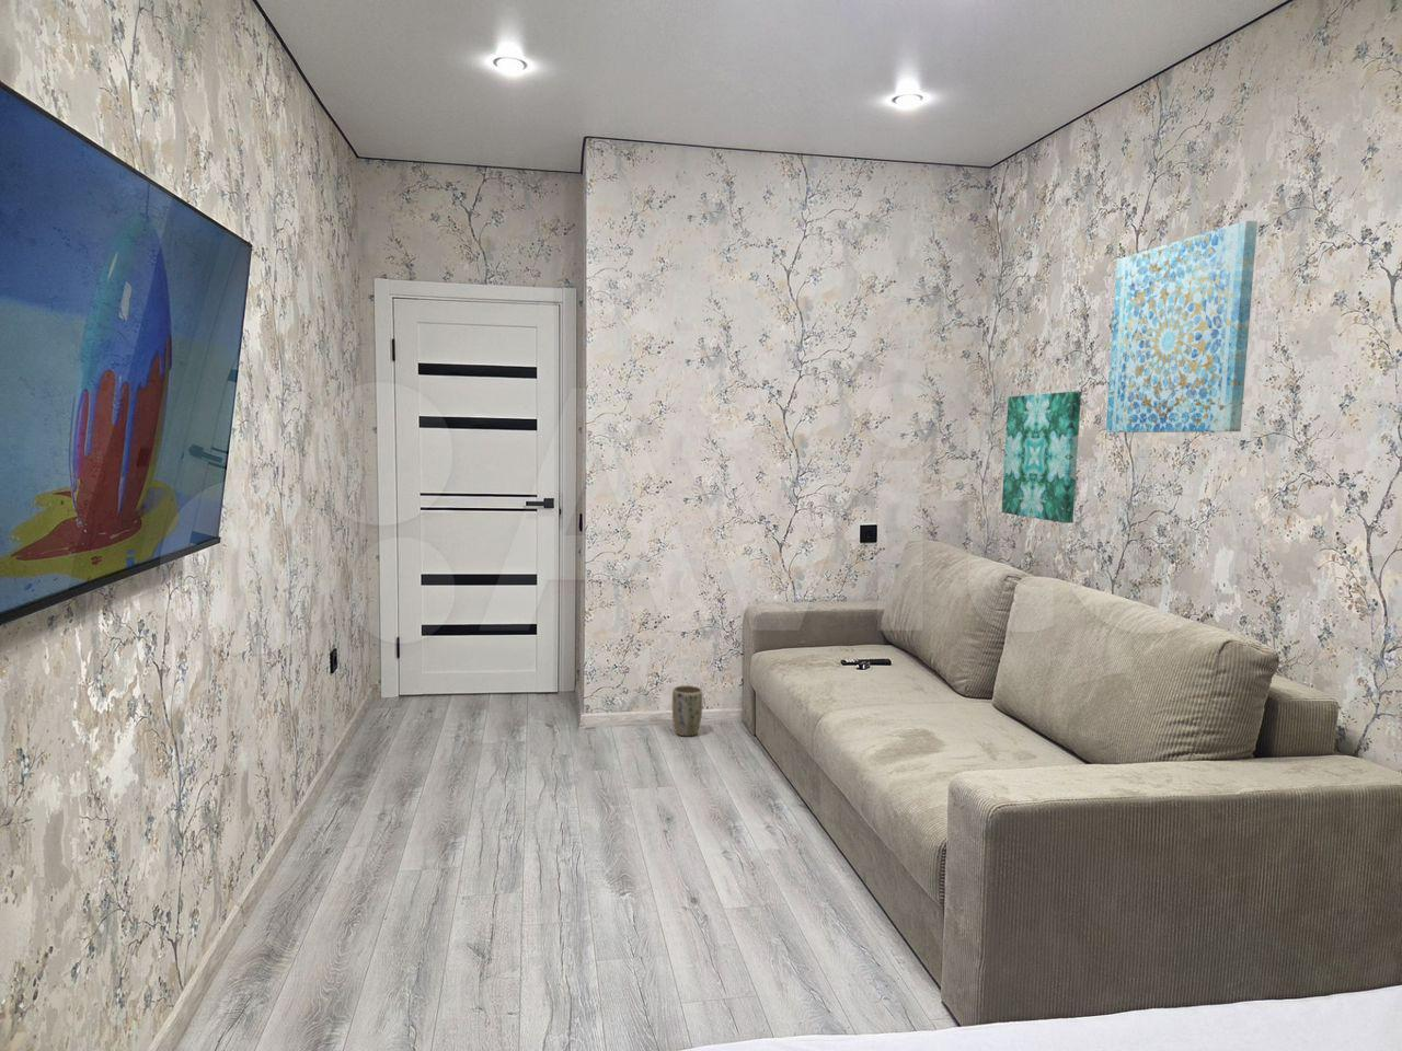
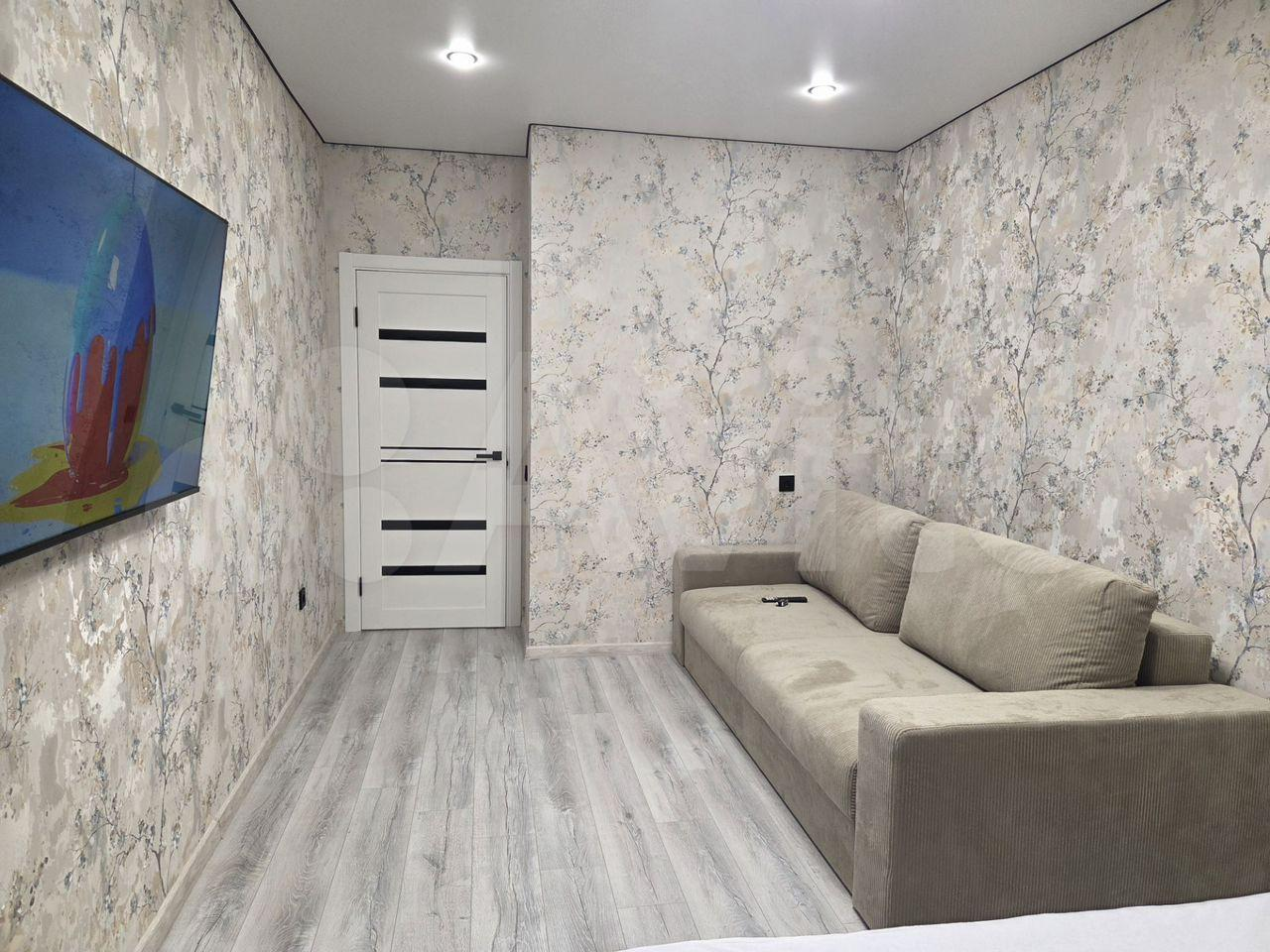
- wall art [1105,220,1258,434]
- plant pot [671,684,703,736]
- wall art [1001,391,1082,524]
